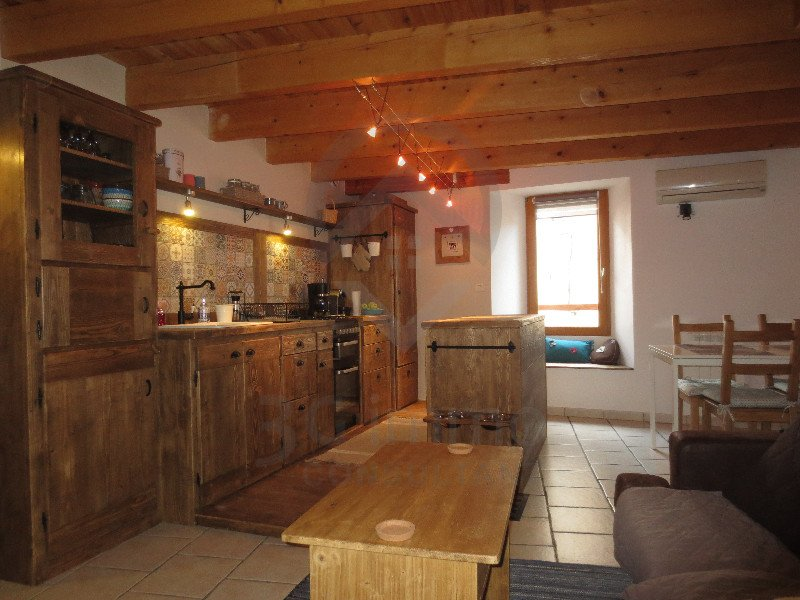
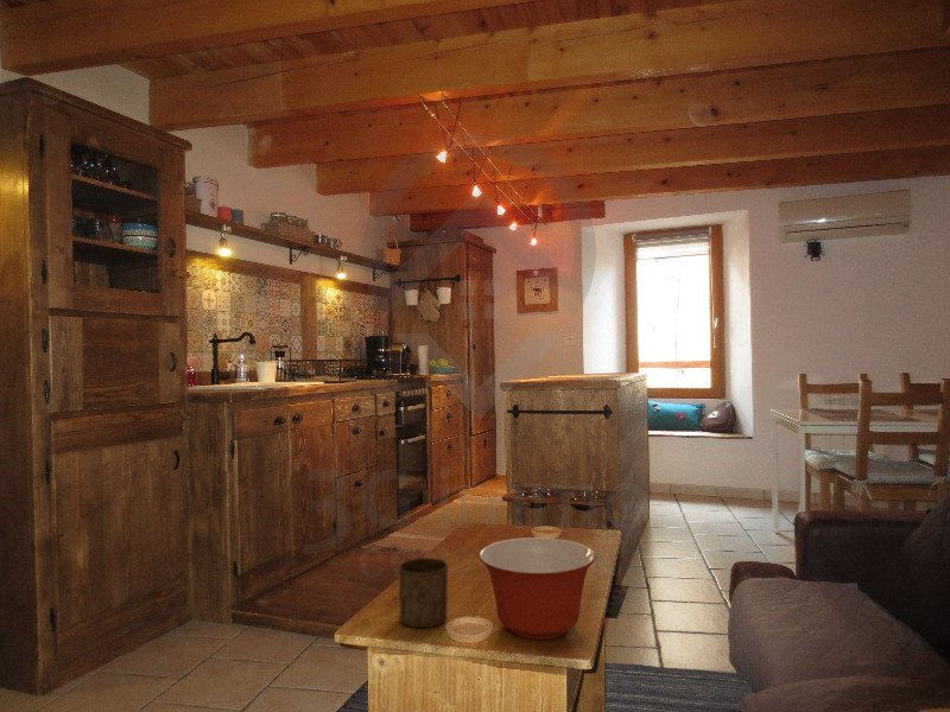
+ cup [398,557,449,629]
+ mixing bowl [479,536,597,641]
